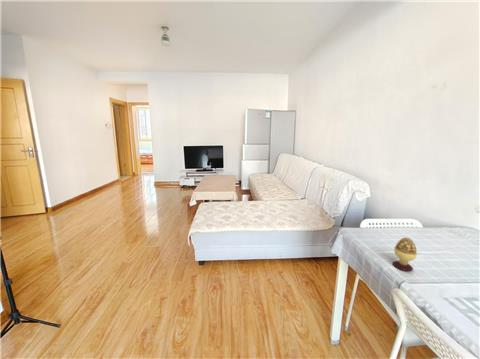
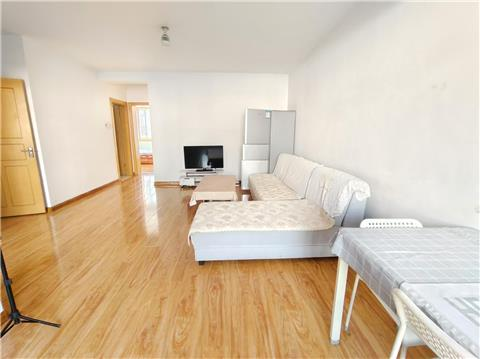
- decorative egg [392,236,418,272]
